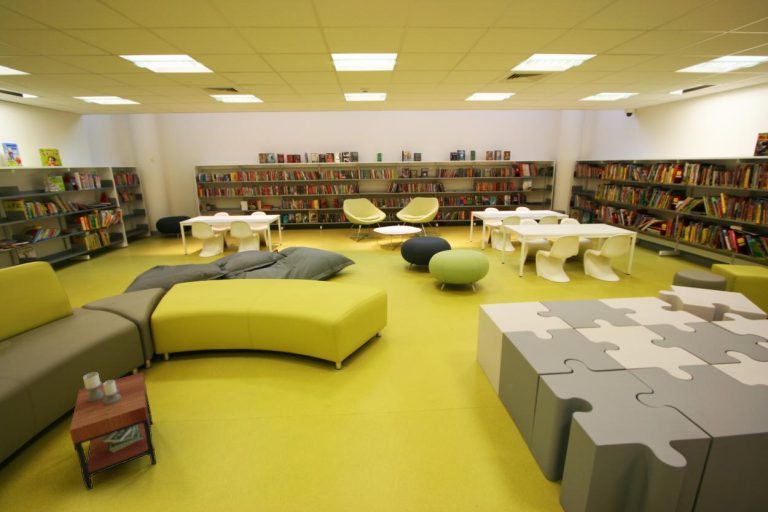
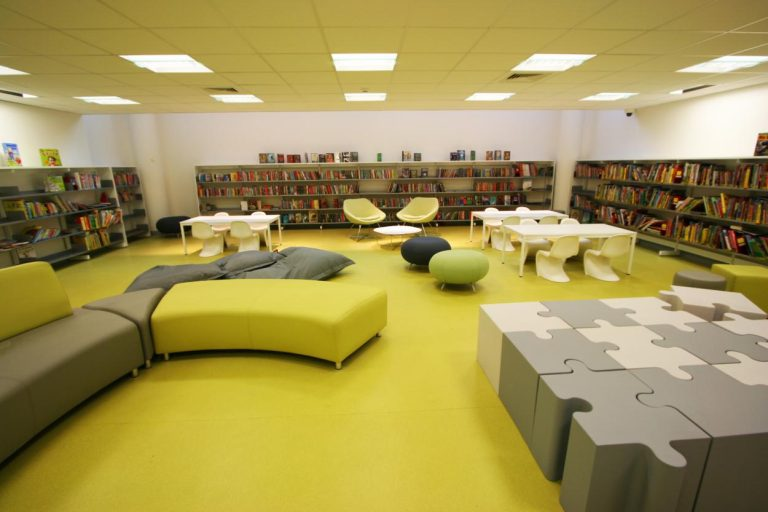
- side table [69,371,157,491]
